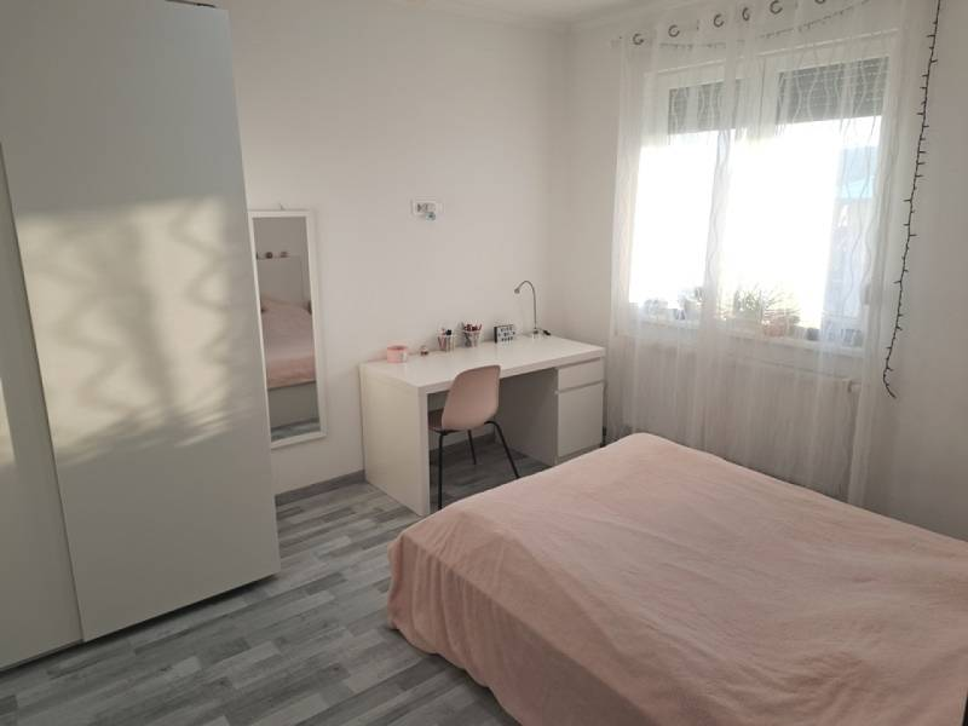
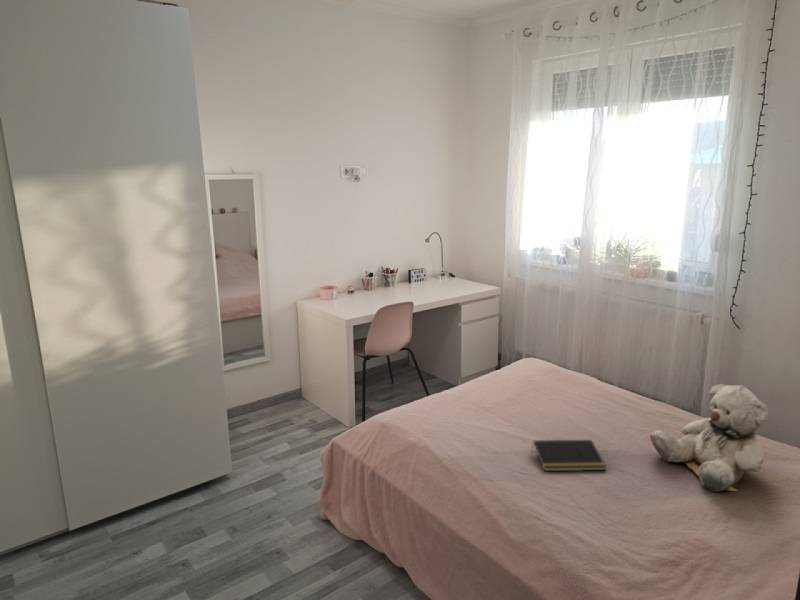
+ teddy bear [649,383,769,493]
+ notepad [531,439,607,472]
